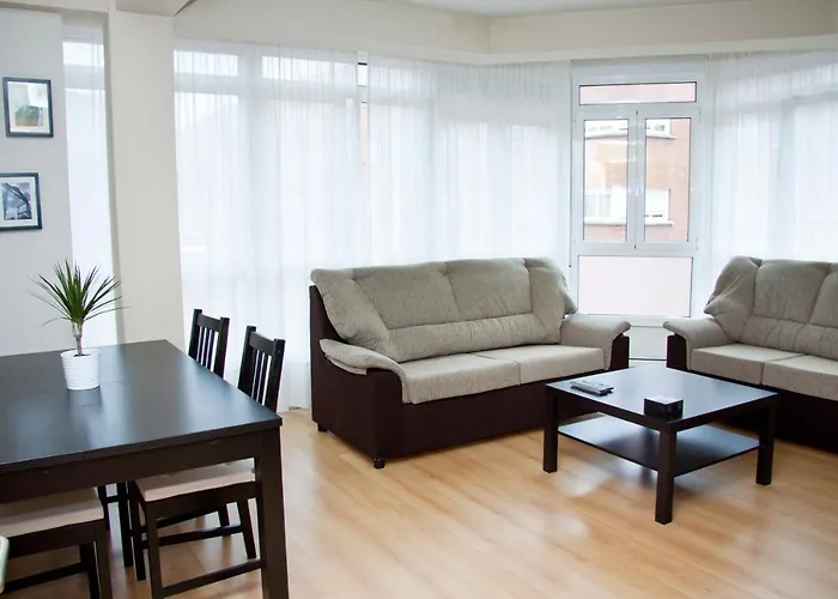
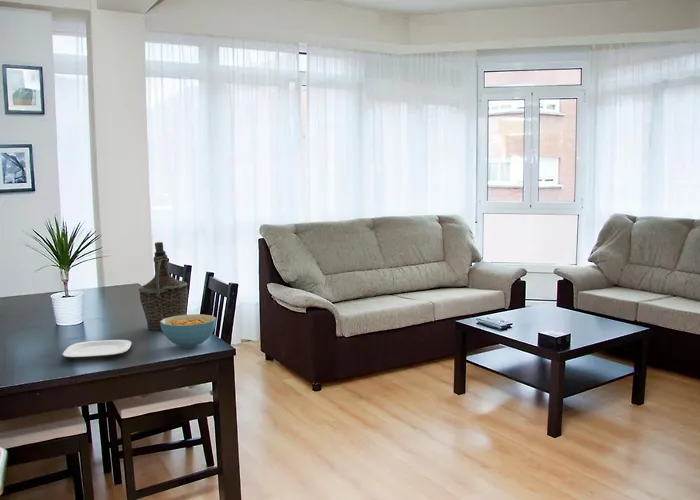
+ bottle [137,241,189,332]
+ plate [62,339,132,359]
+ cereal bowl [160,313,217,349]
